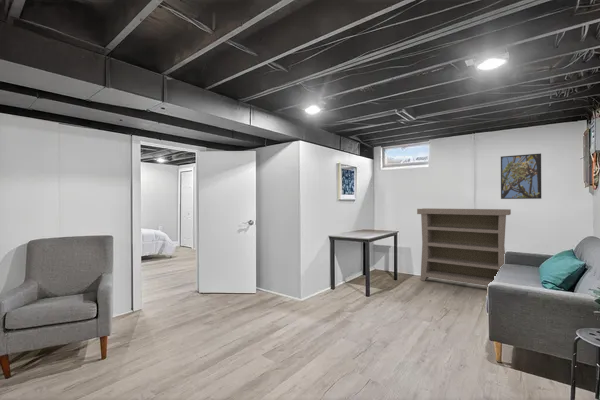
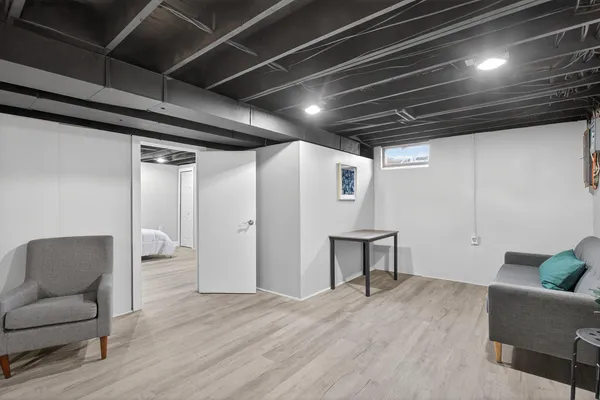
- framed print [500,152,542,200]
- bookshelf [416,207,512,287]
